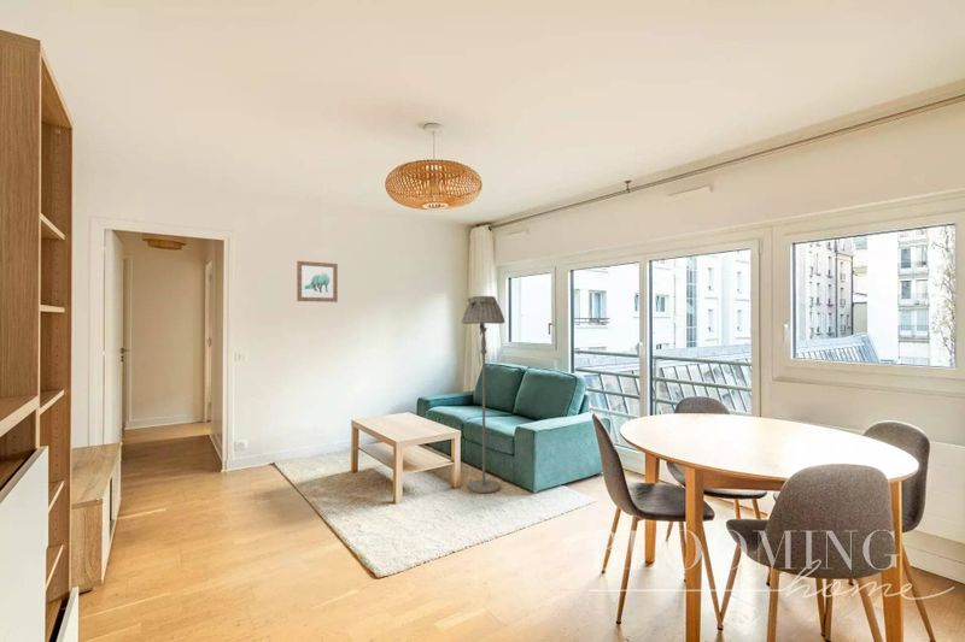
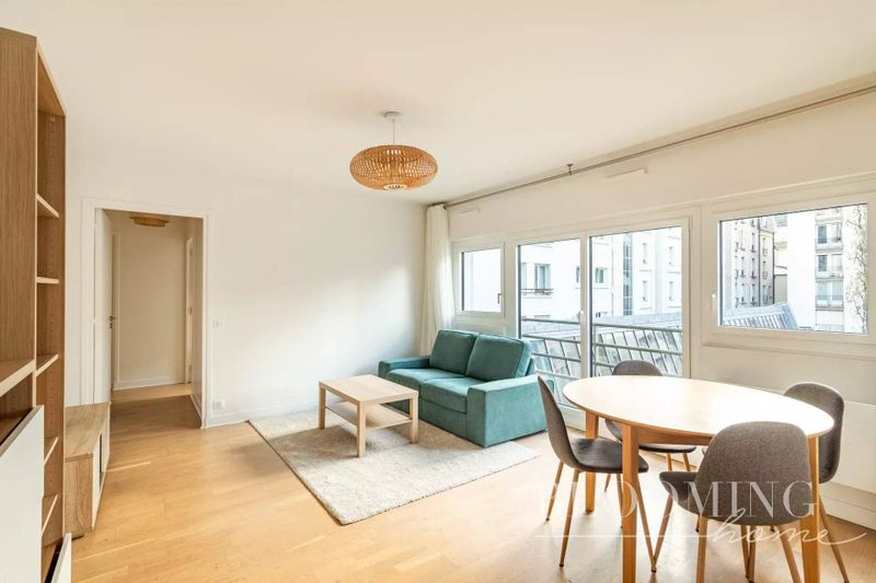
- wall art [296,260,339,304]
- floor lamp [461,295,505,494]
